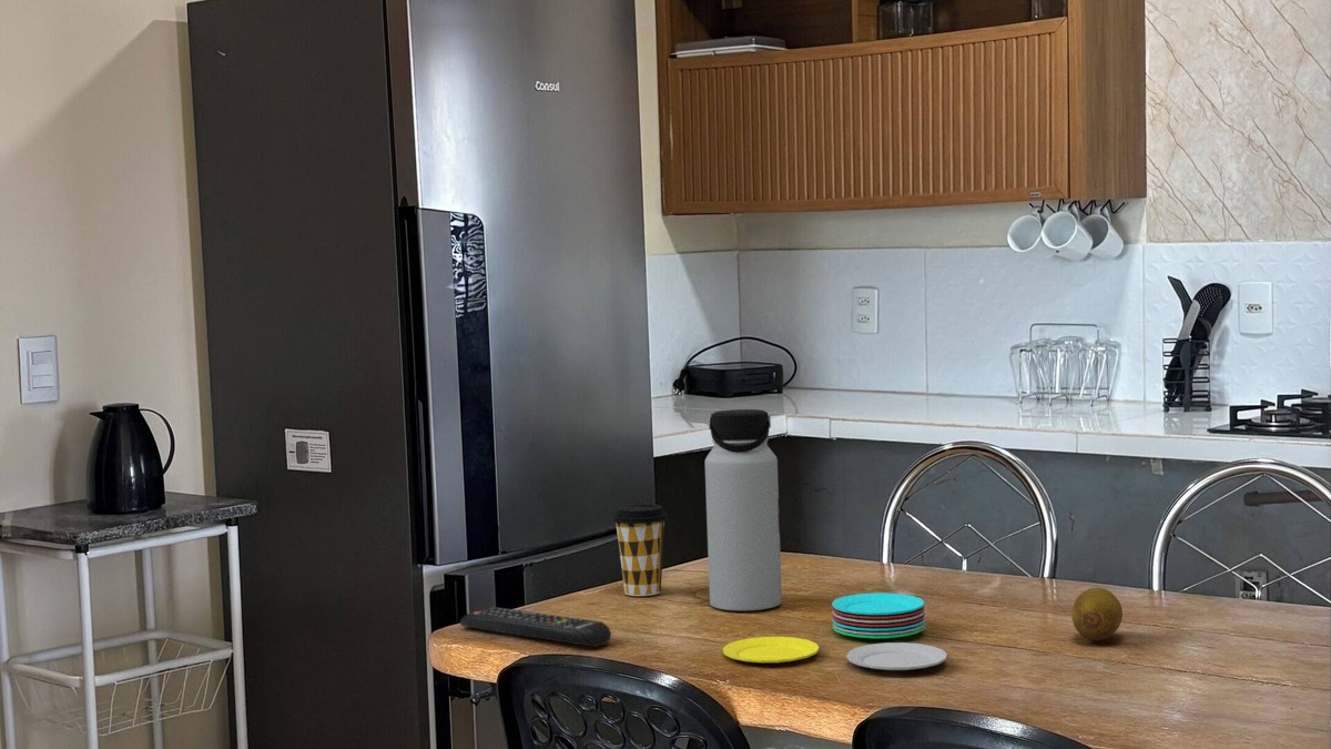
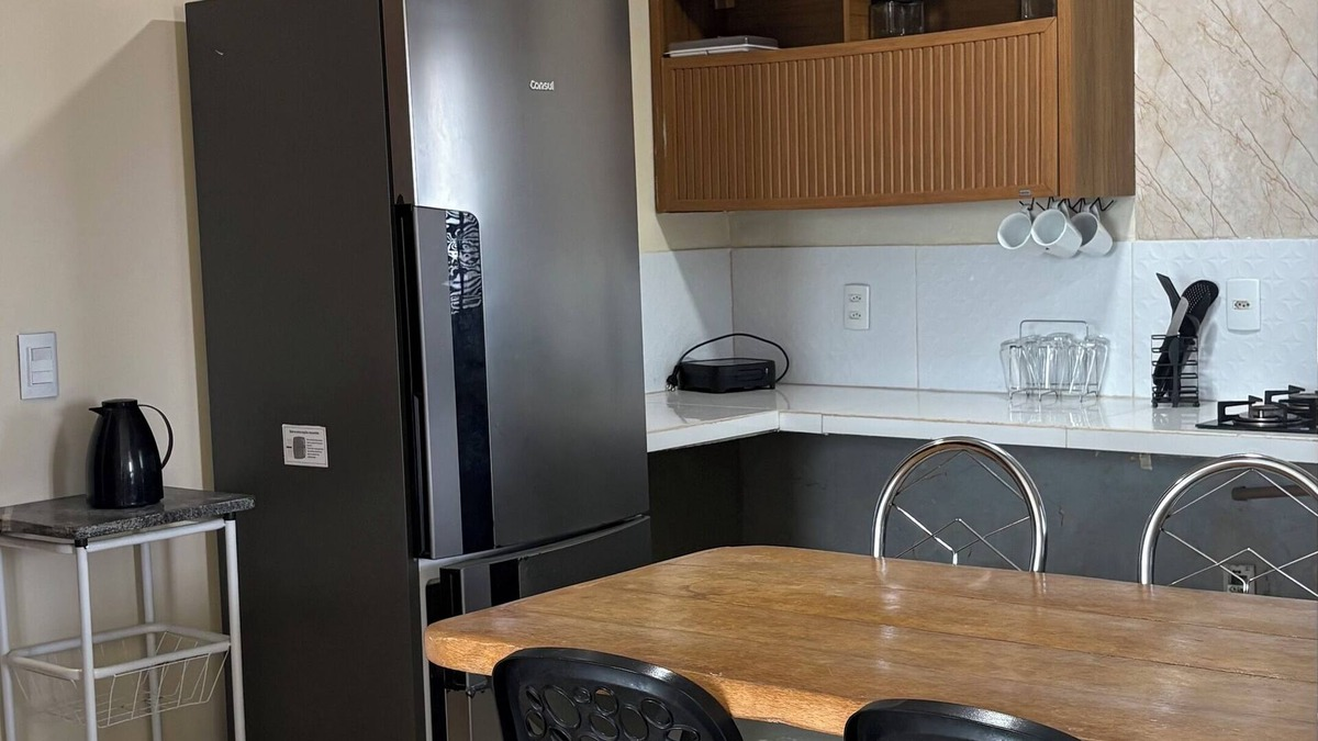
- remote control [459,606,612,648]
- coffee cup [611,504,669,597]
- water bottle [704,408,783,611]
- fruit [1070,587,1124,641]
- plate [722,593,948,671]
